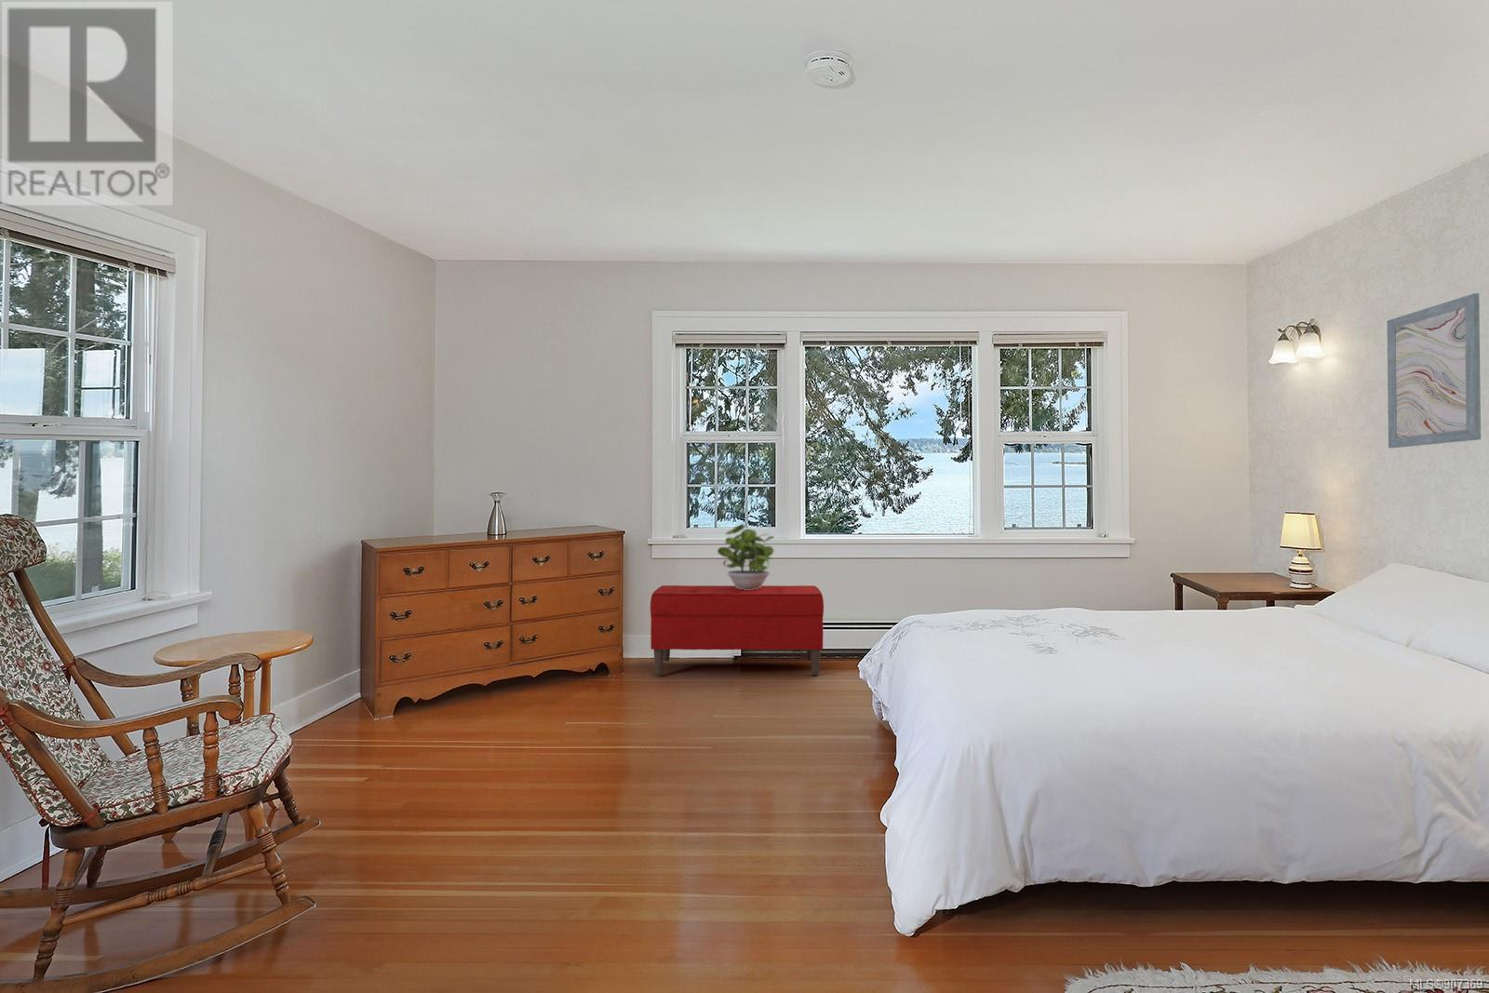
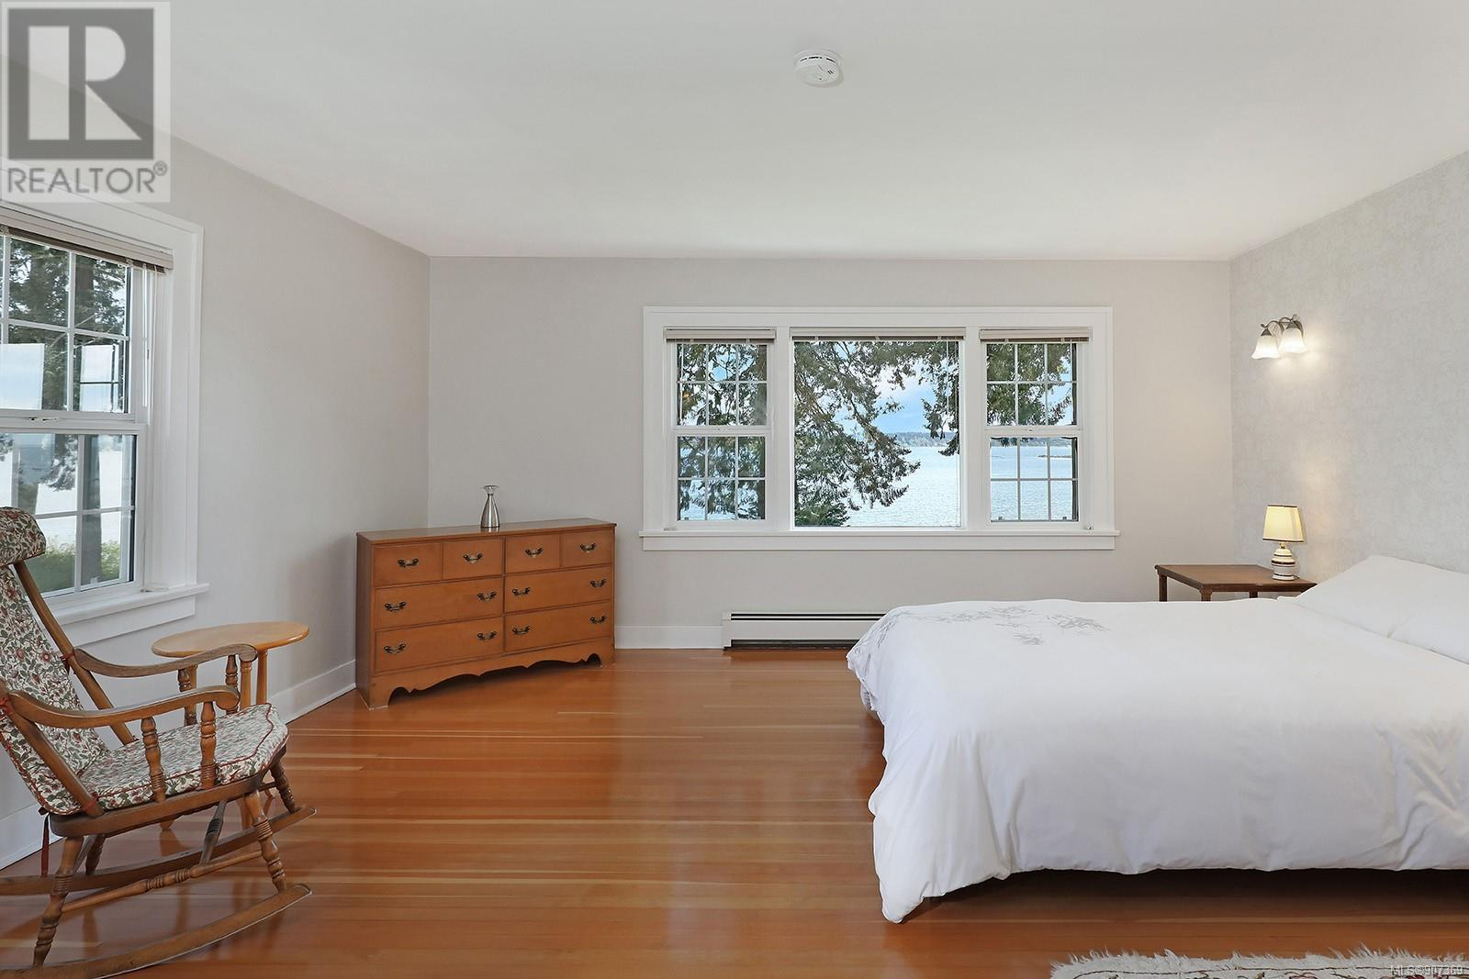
- potted plant [717,523,776,590]
- bench [649,584,824,676]
- wall art [1387,293,1481,449]
